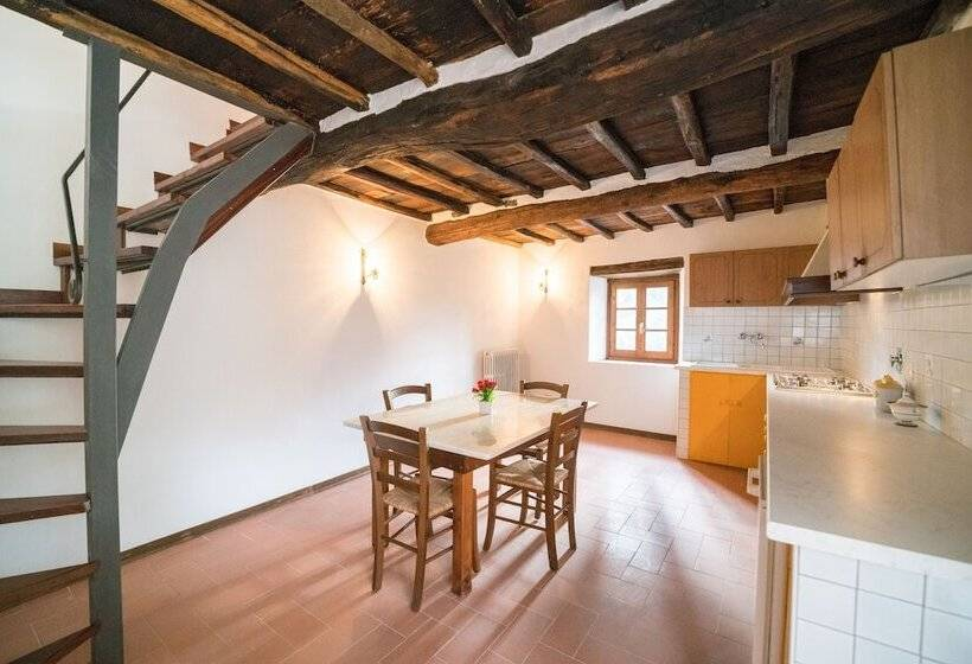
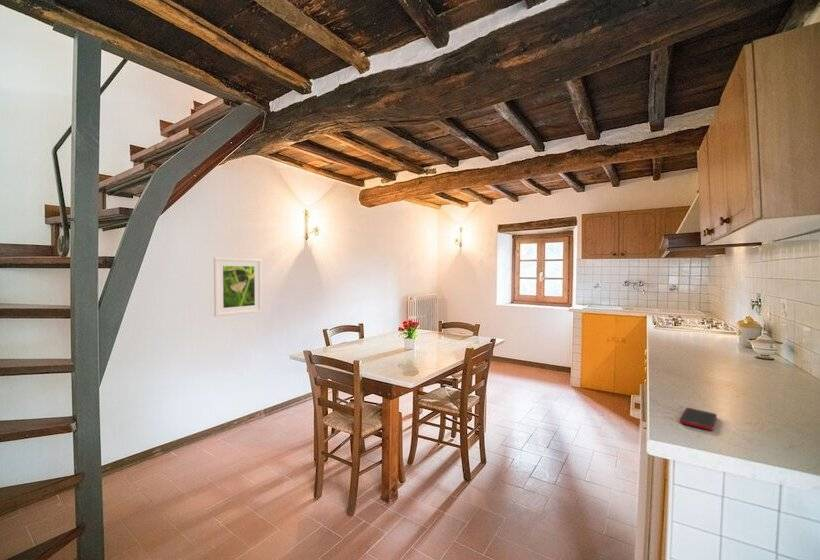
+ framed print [213,257,263,318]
+ cell phone [679,407,718,431]
